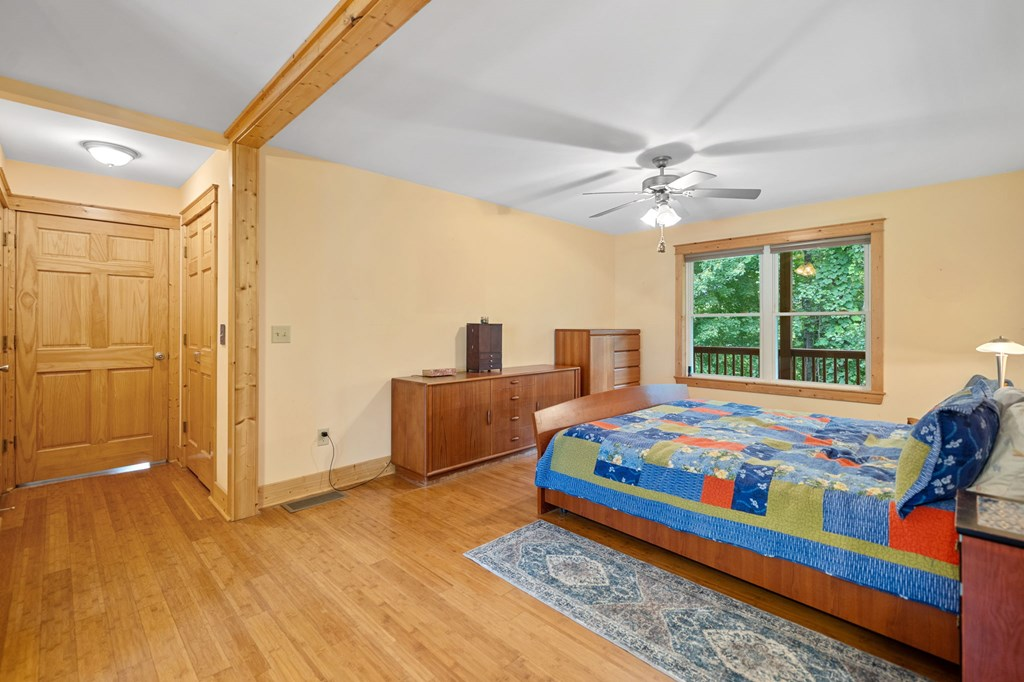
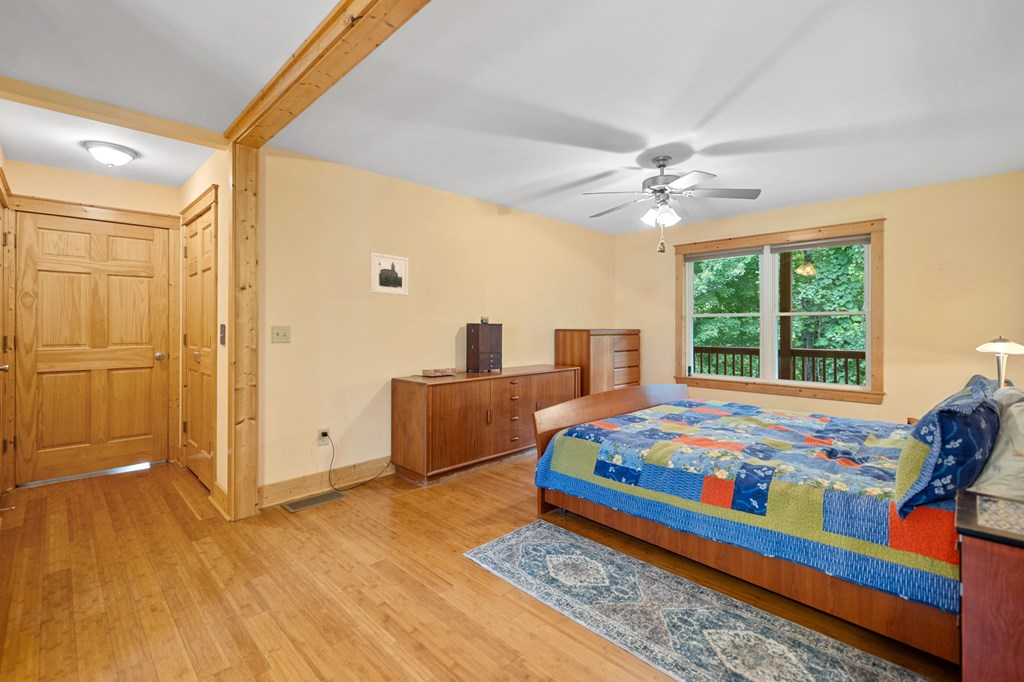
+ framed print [371,252,409,296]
